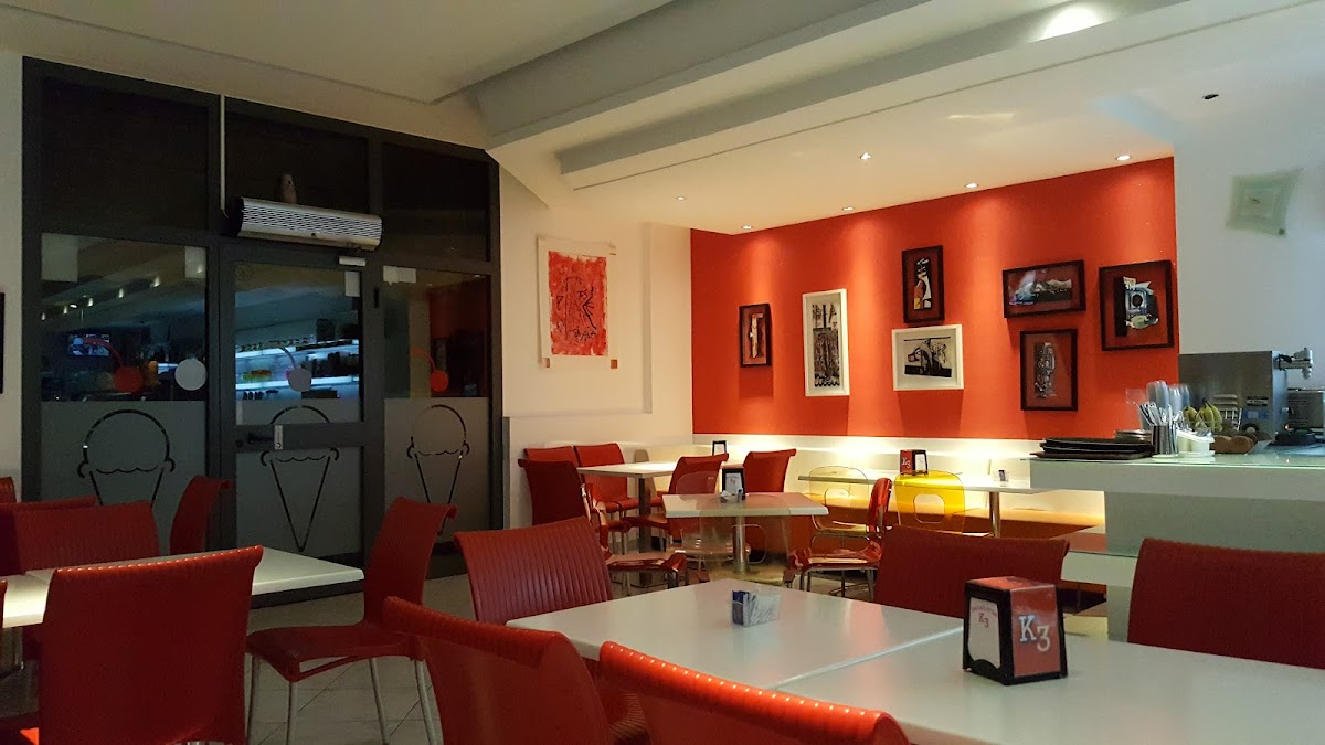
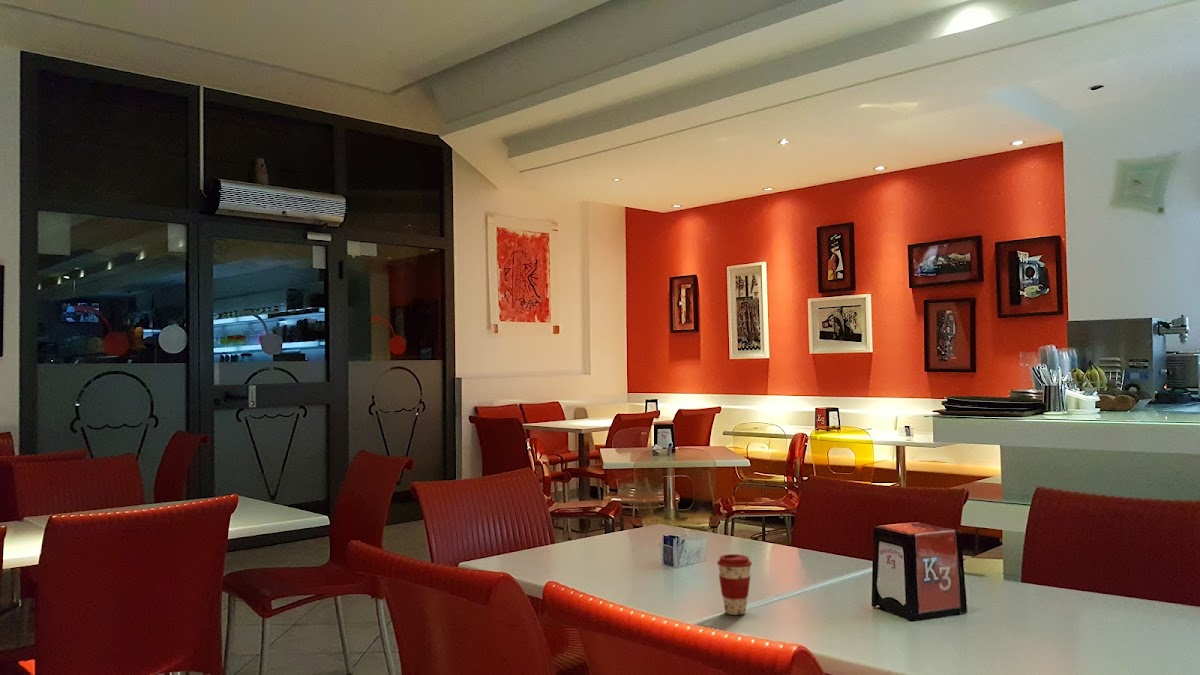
+ coffee cup [716,553,753,616]
